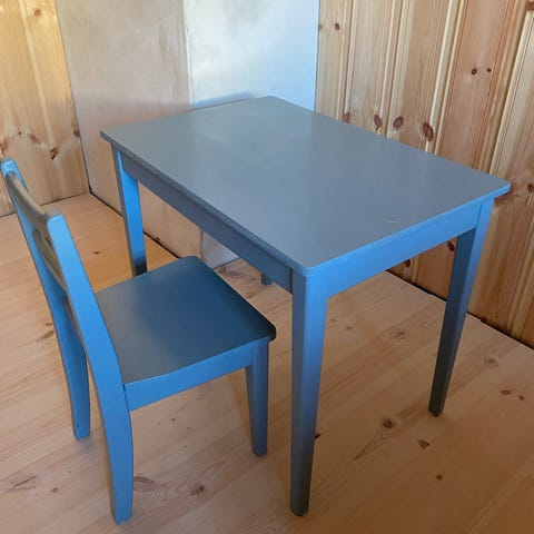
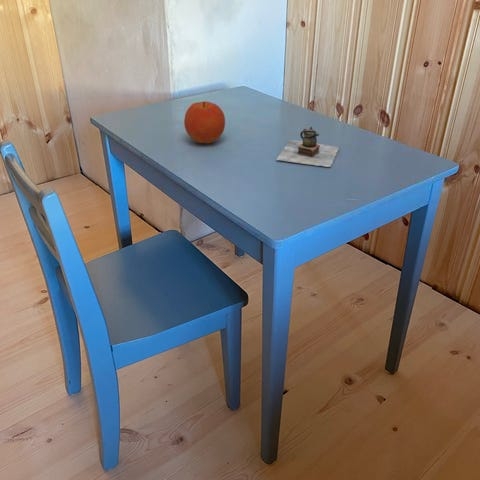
+ fruit [183,100,226,144]
+ teapot [275,126,340,168]
